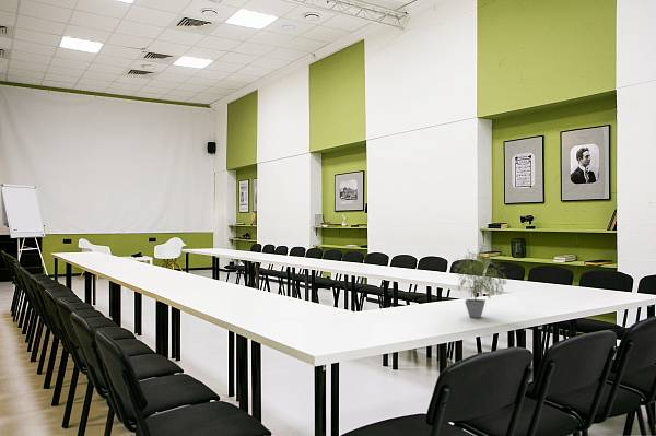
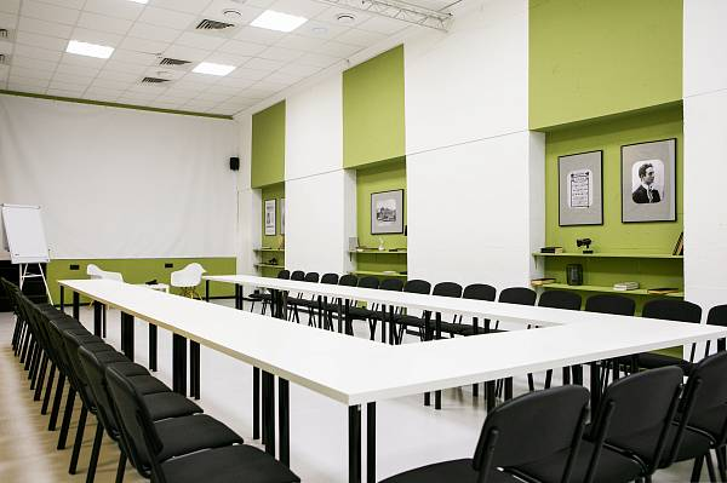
- potted plant [454,244,509,319]
